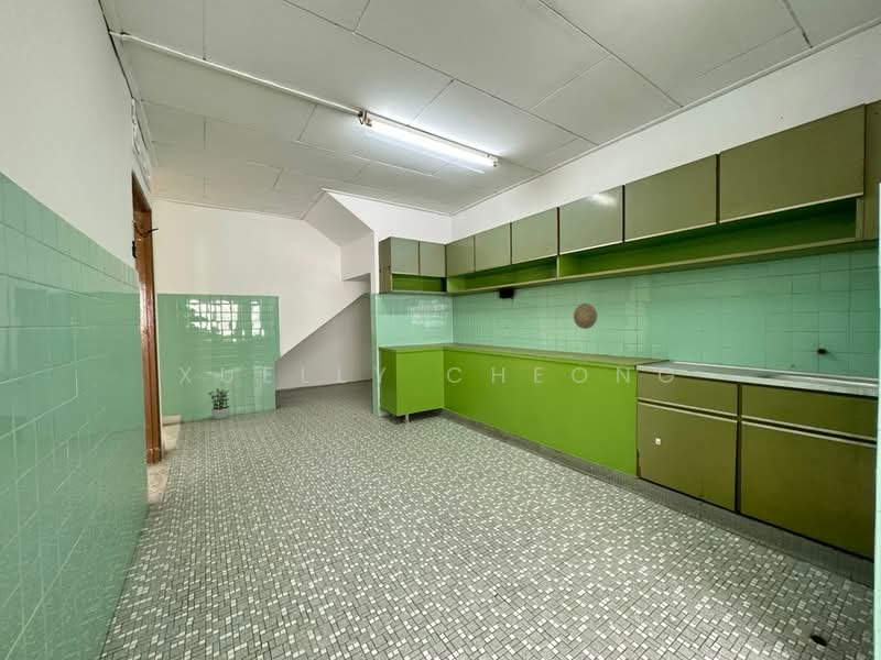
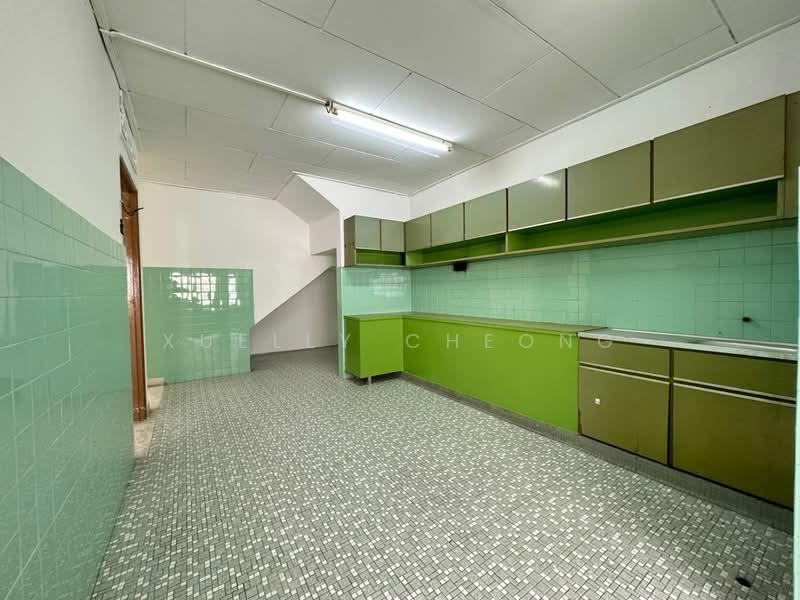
- decorative plate [573,302,598,330]
- potted plant [208,387,231,420]
